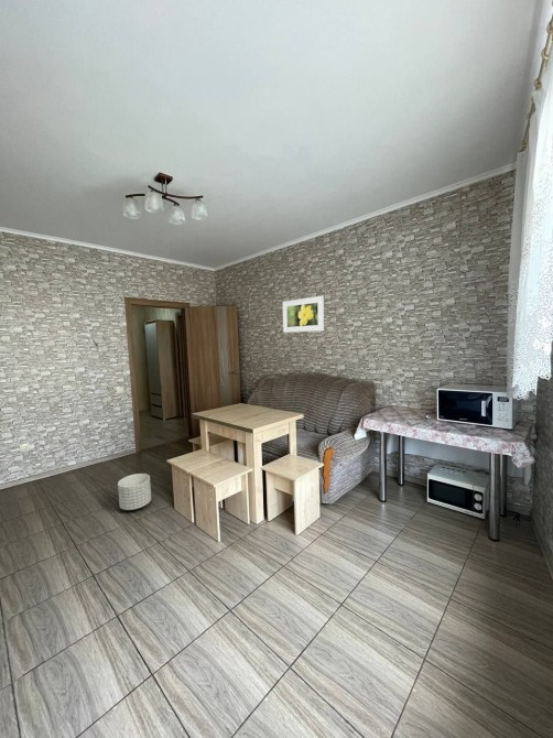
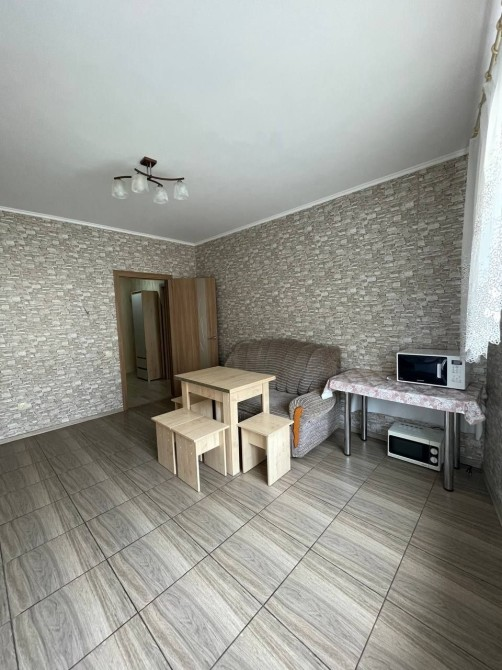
- planter [117,473,152,511]
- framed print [282,295,325,334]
